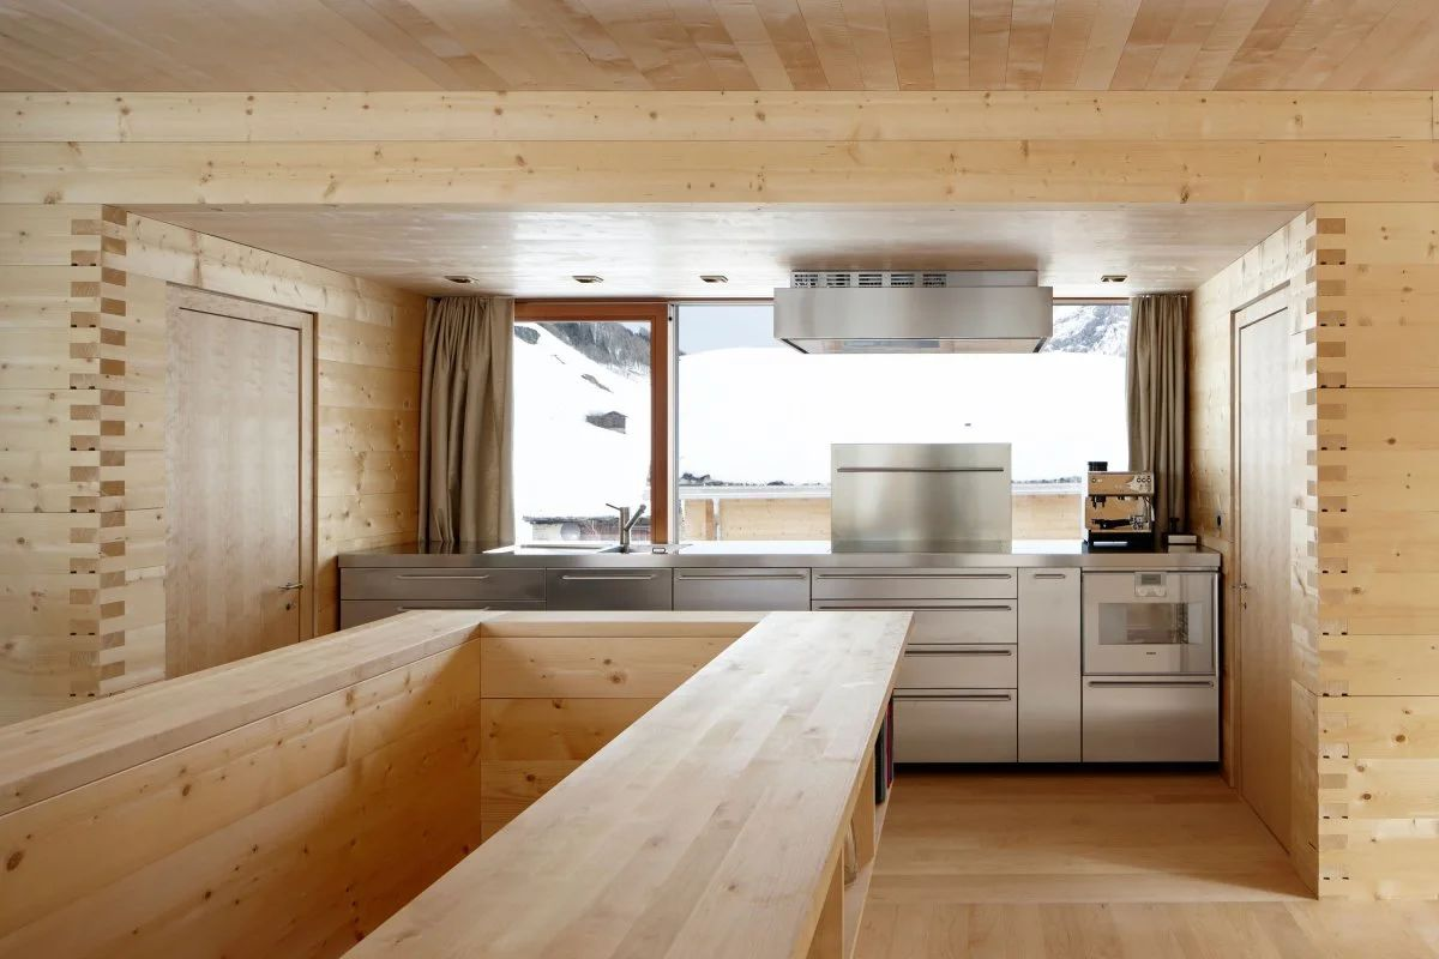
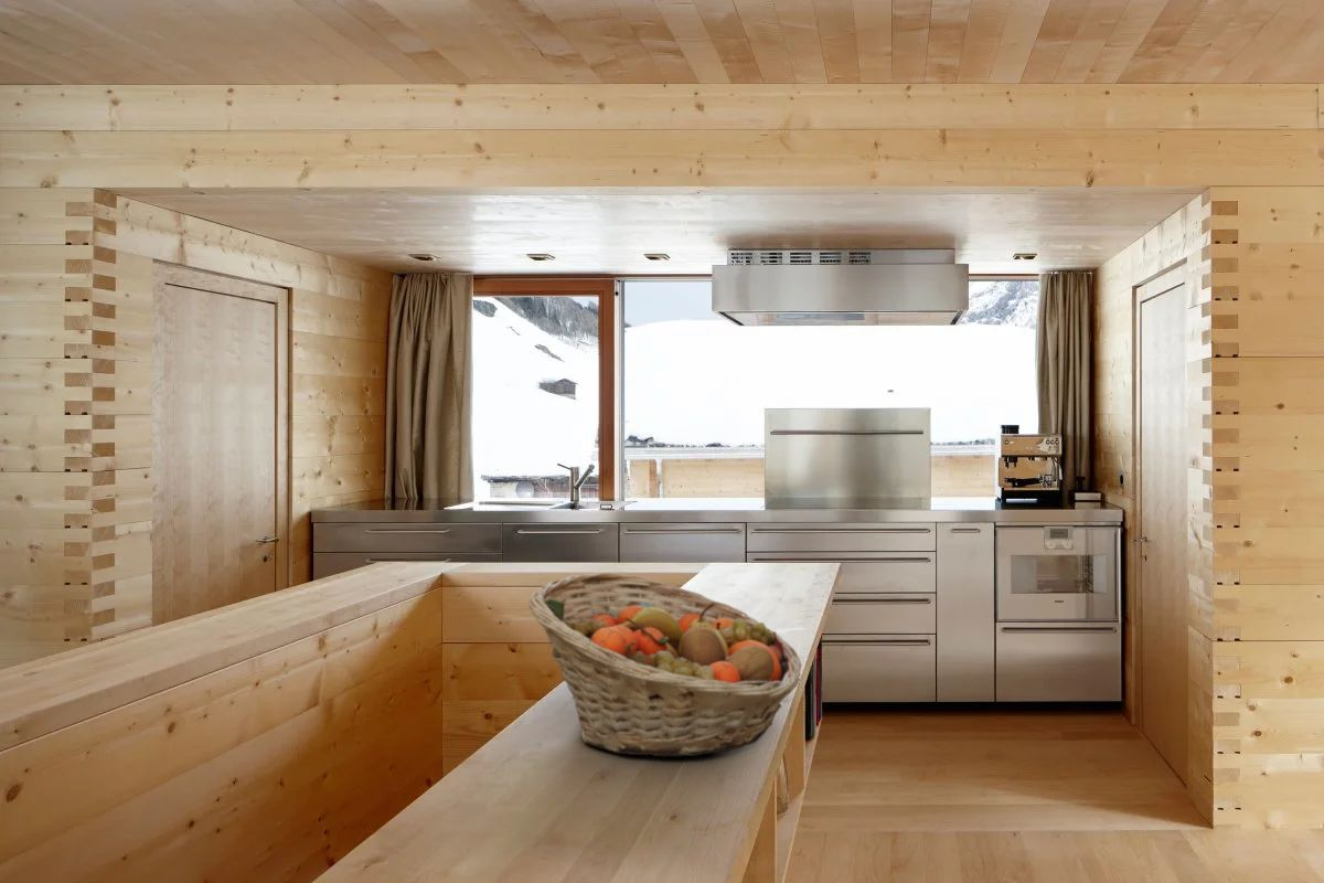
+ fruit basket [527,572,802,757]
